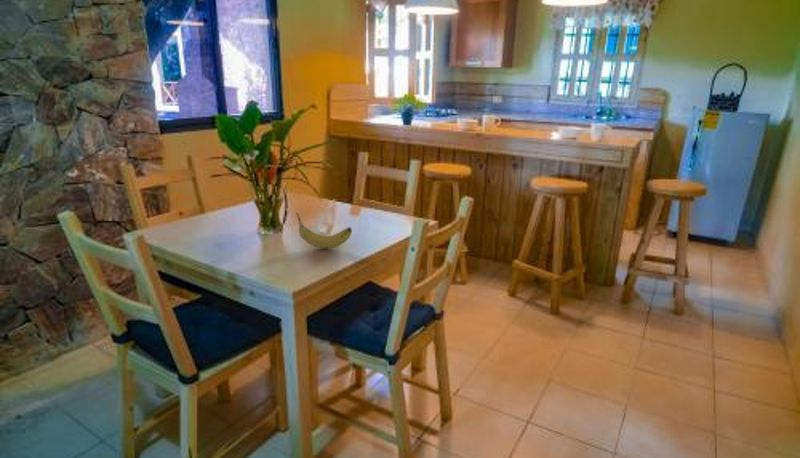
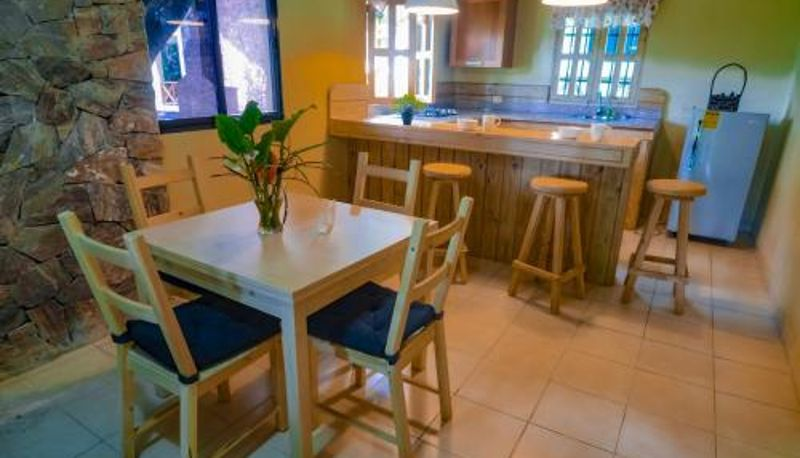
- fruit [295,211,353,249]
